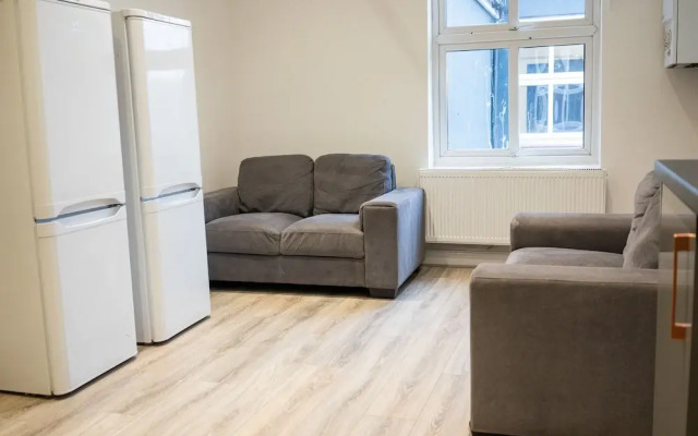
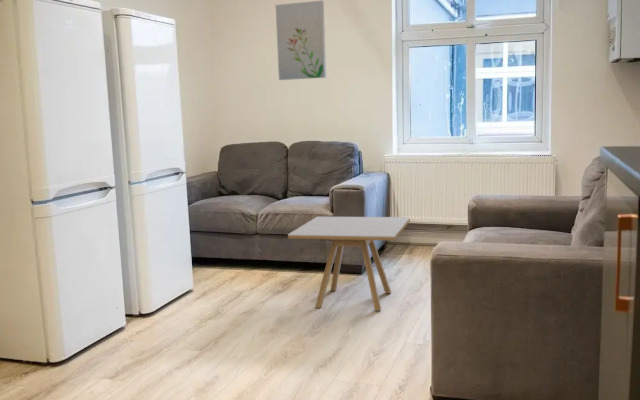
+ side table [287,216,411,312]
+ wall art [275,0,327,81]
